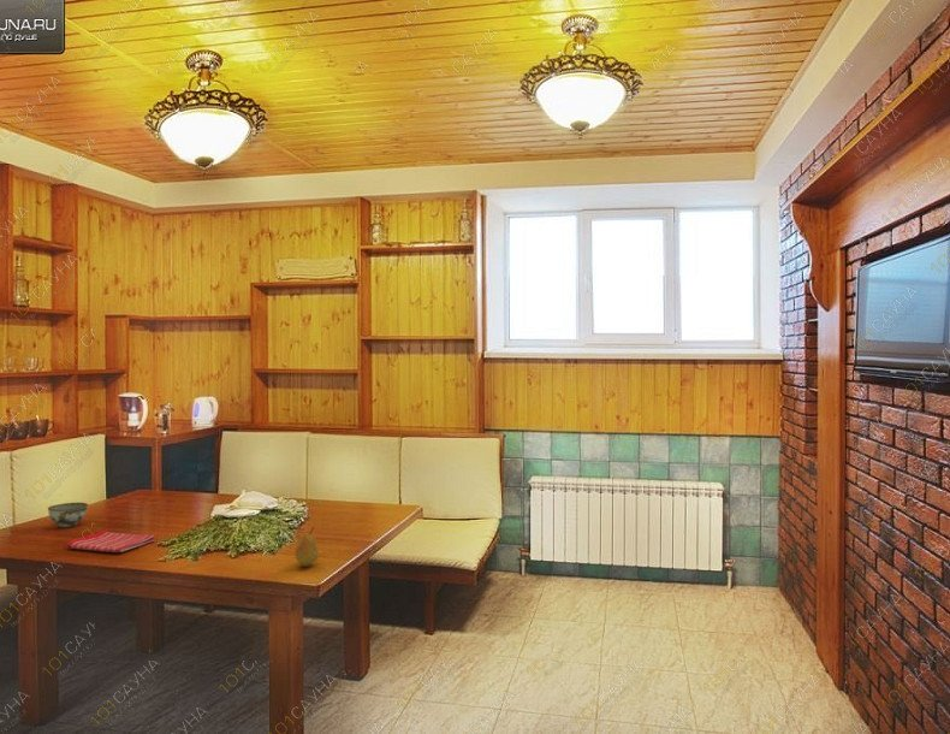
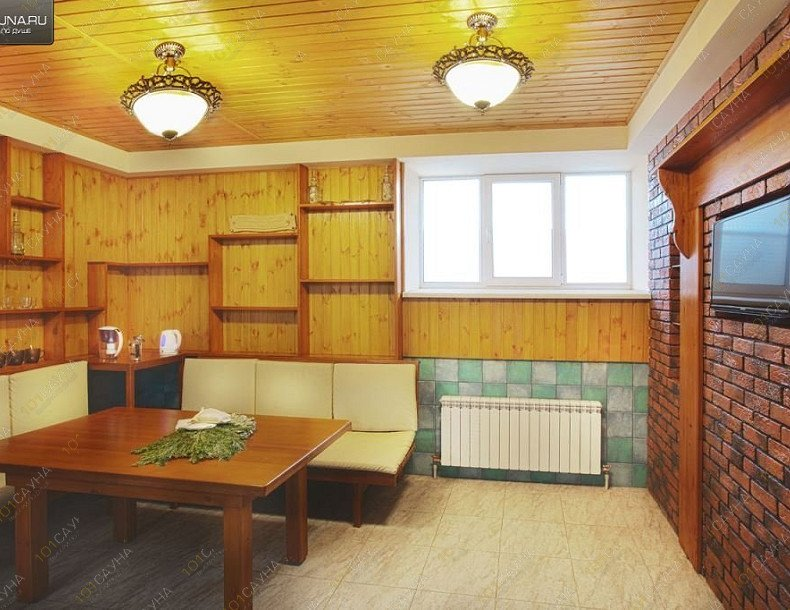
- bowl [47,502,89,529]
- dish towel [65,529,156,554]
- fruit [293,526,320,568]
